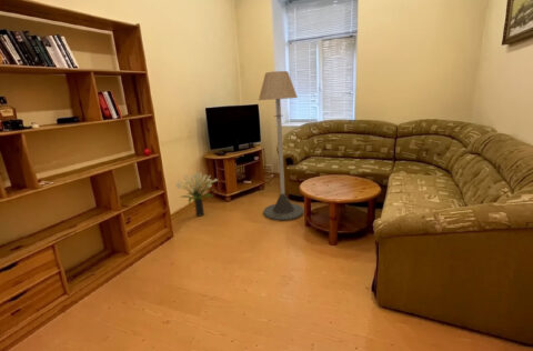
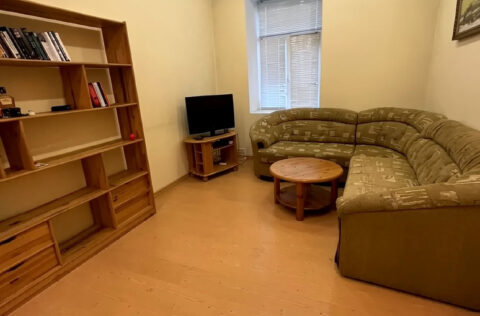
- floor lamp [258,70,305,221]
- potted plant [175,171,219,218]
